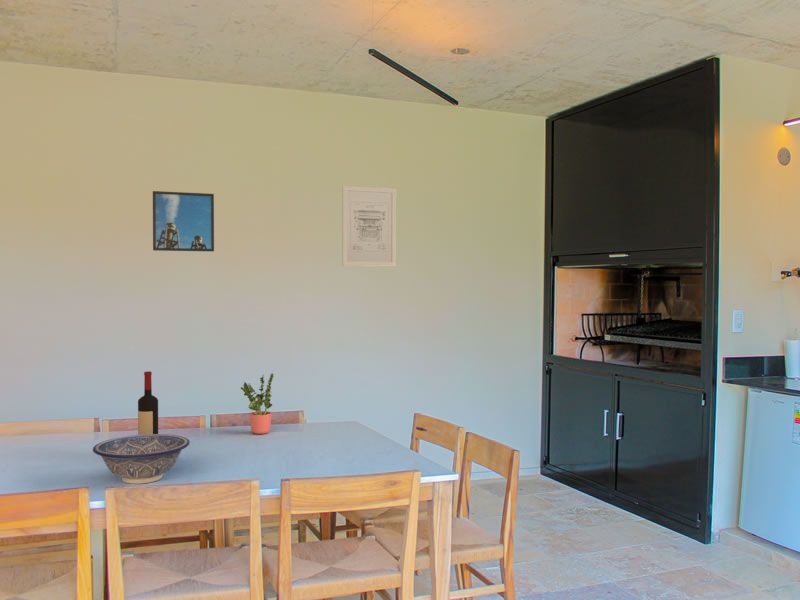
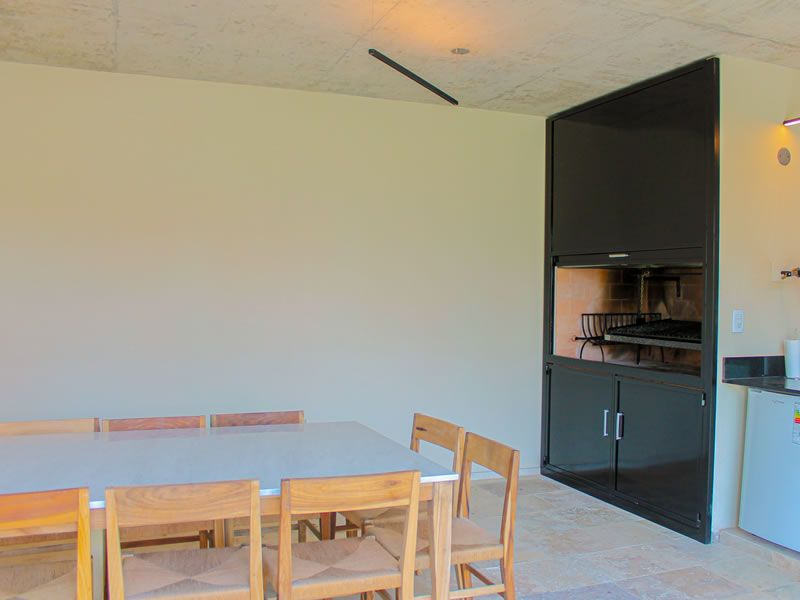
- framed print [152,190,215,253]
- decorative bowl [92,433,191,485]
- wall art [341,185,397,268]
- wine bottle [137,370,159,435]
- potted plant [240,372,275,435]
